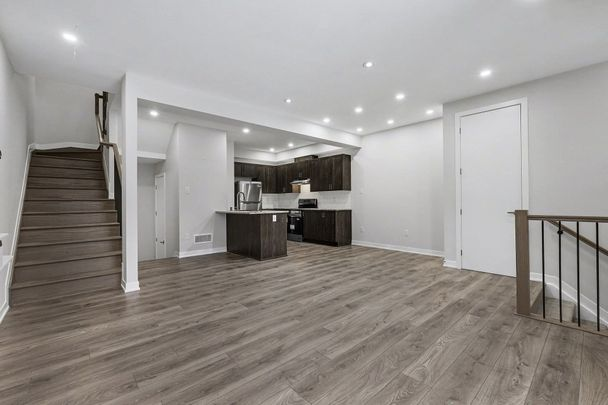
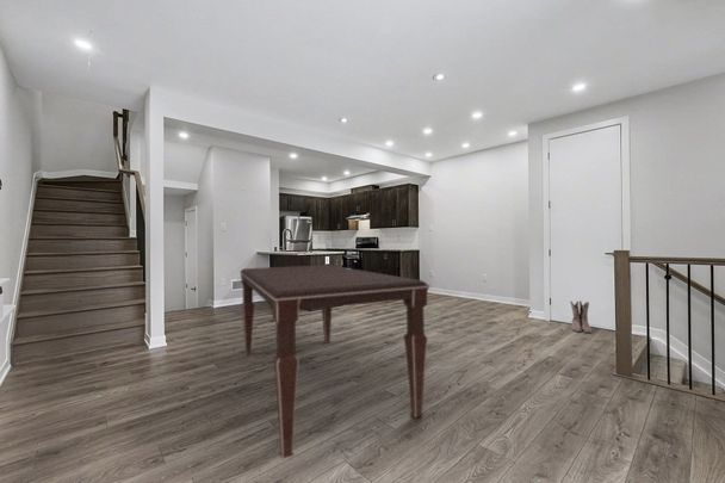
+ dining table [238,264,432,460]
+ boots [569,299,593,334]
